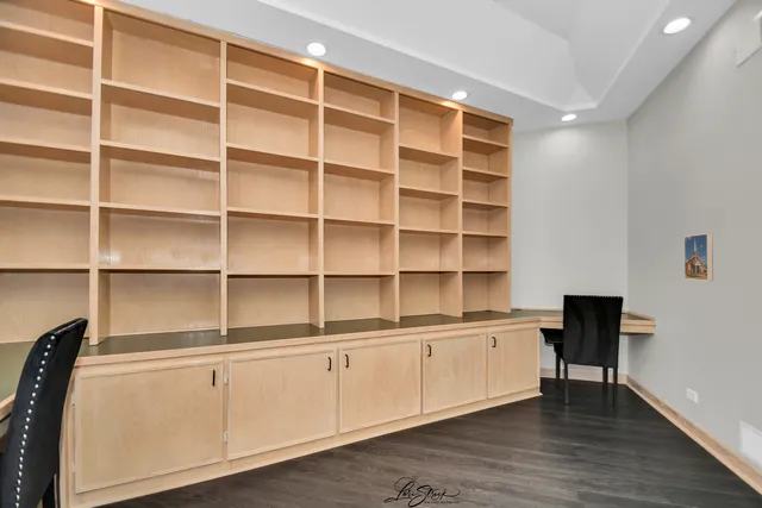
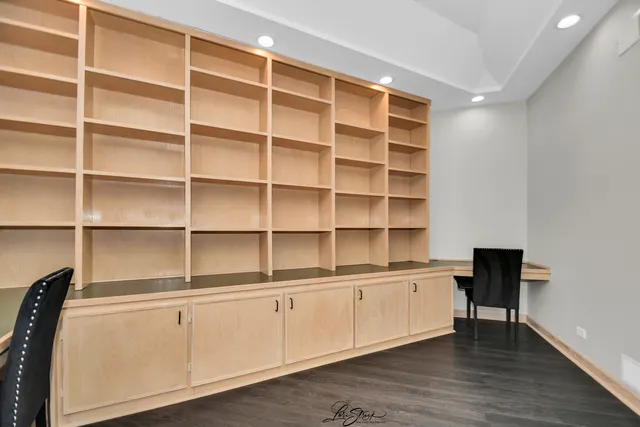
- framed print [683,232,714,282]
